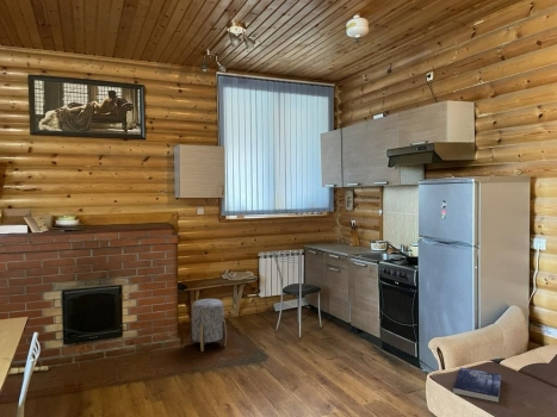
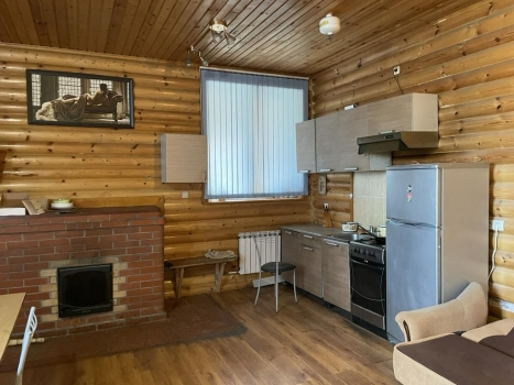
- book [452,367,502,404]
- stool [188,298,228,353]
